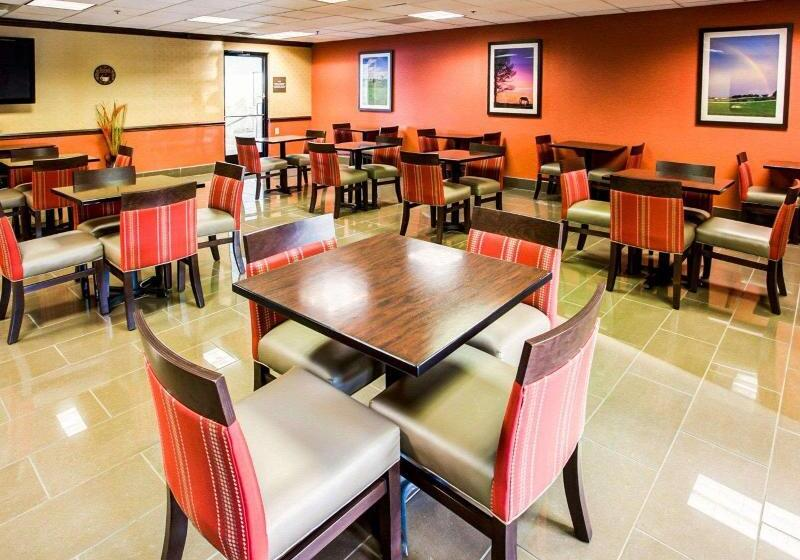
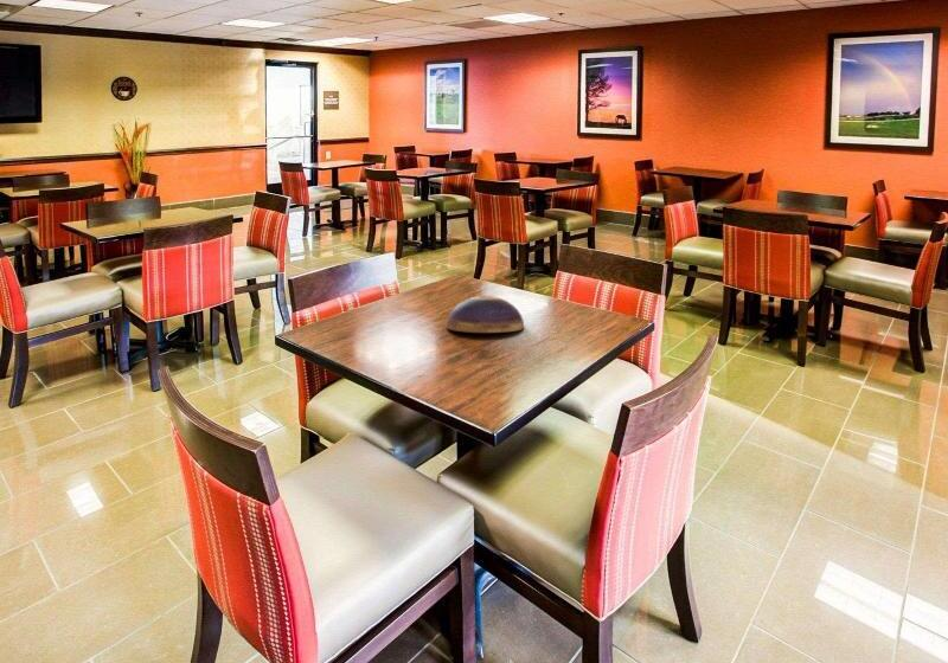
+ decorative bowl [446,295,525,334]
